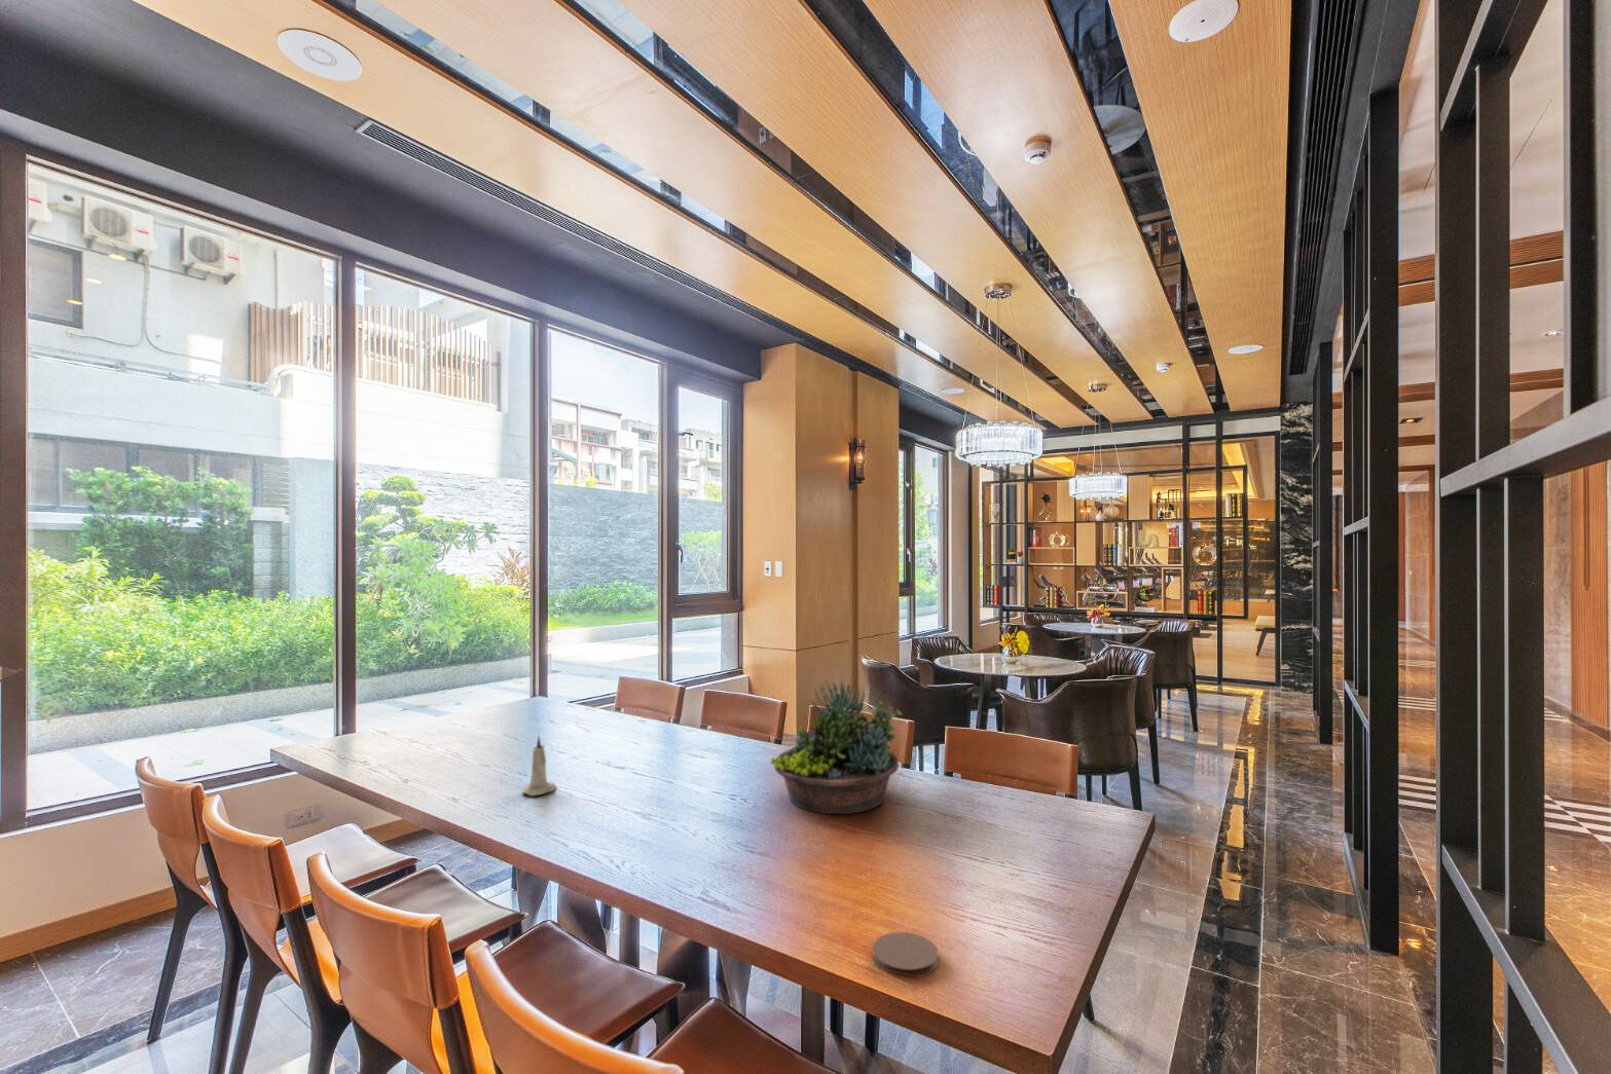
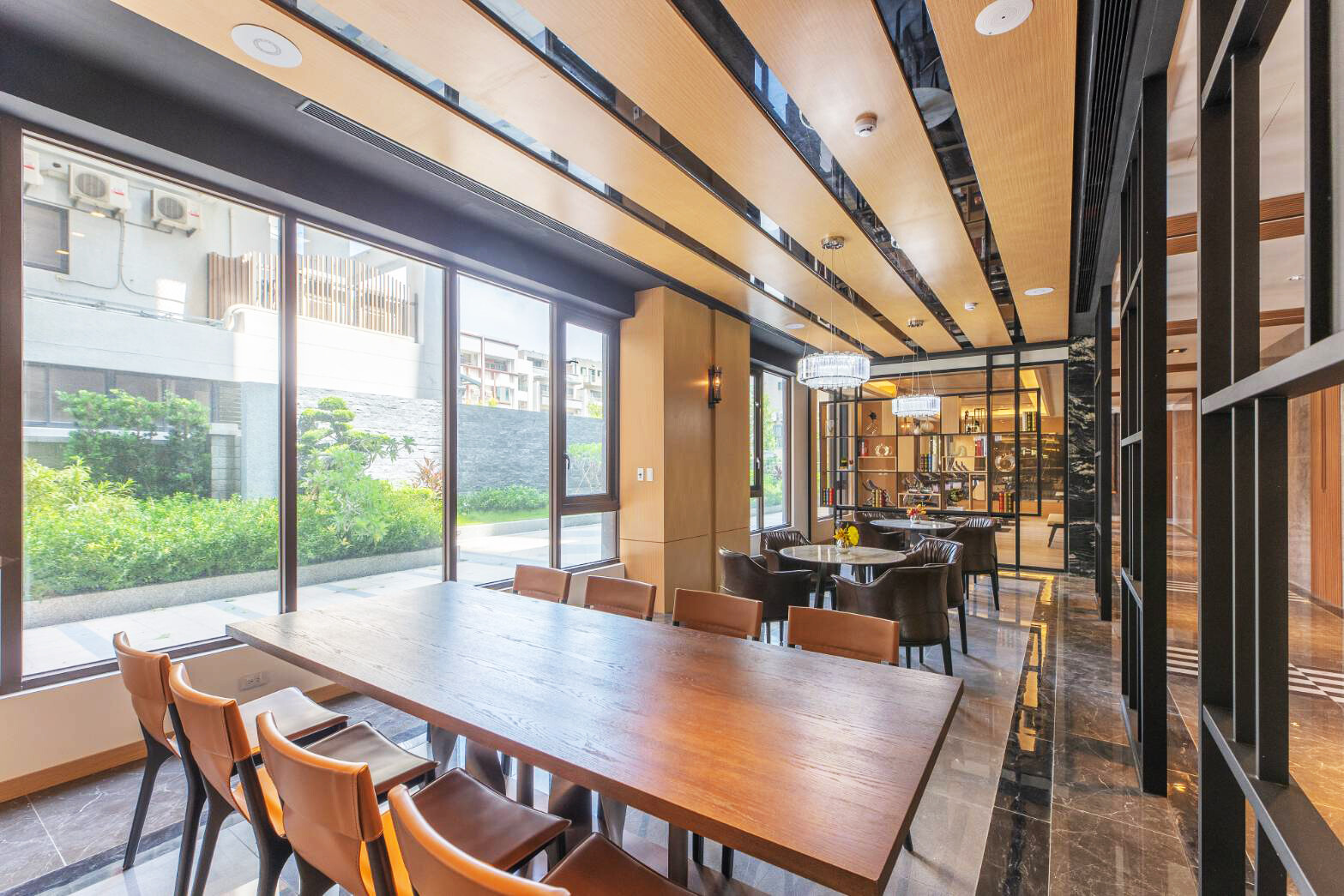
- coaster [871,931,939,978]
- candle [521,735,557,796]
- succulent planter [770,678,904,815]
